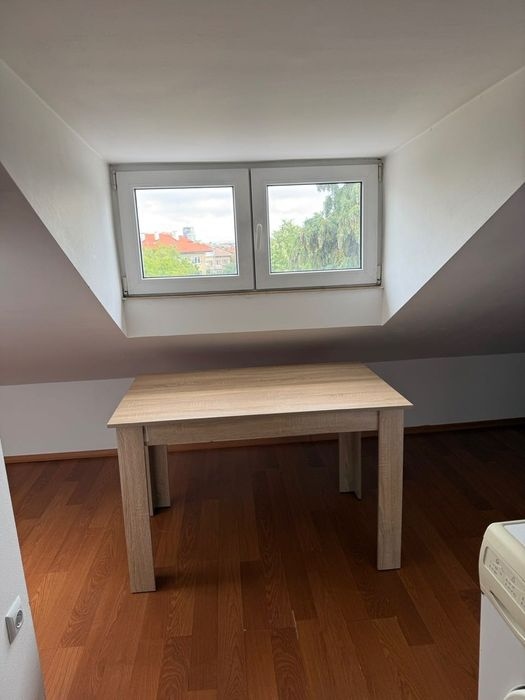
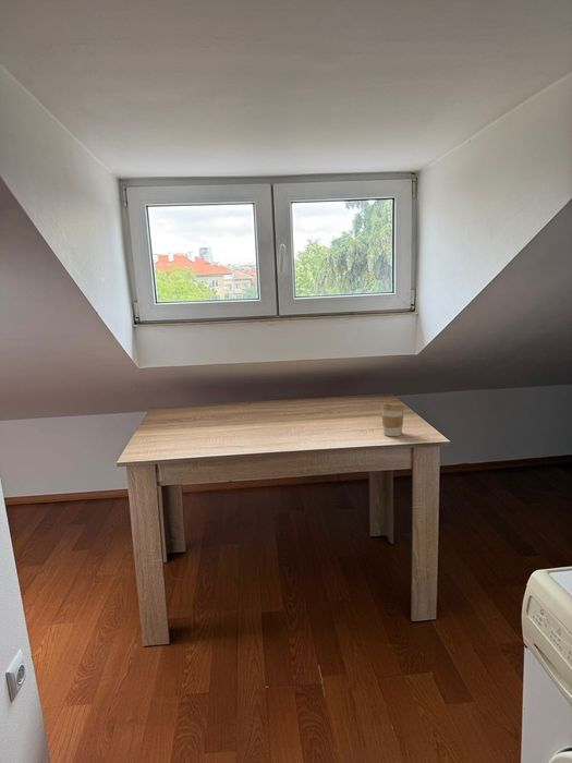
+ coffee cup [380,400,406,437]
